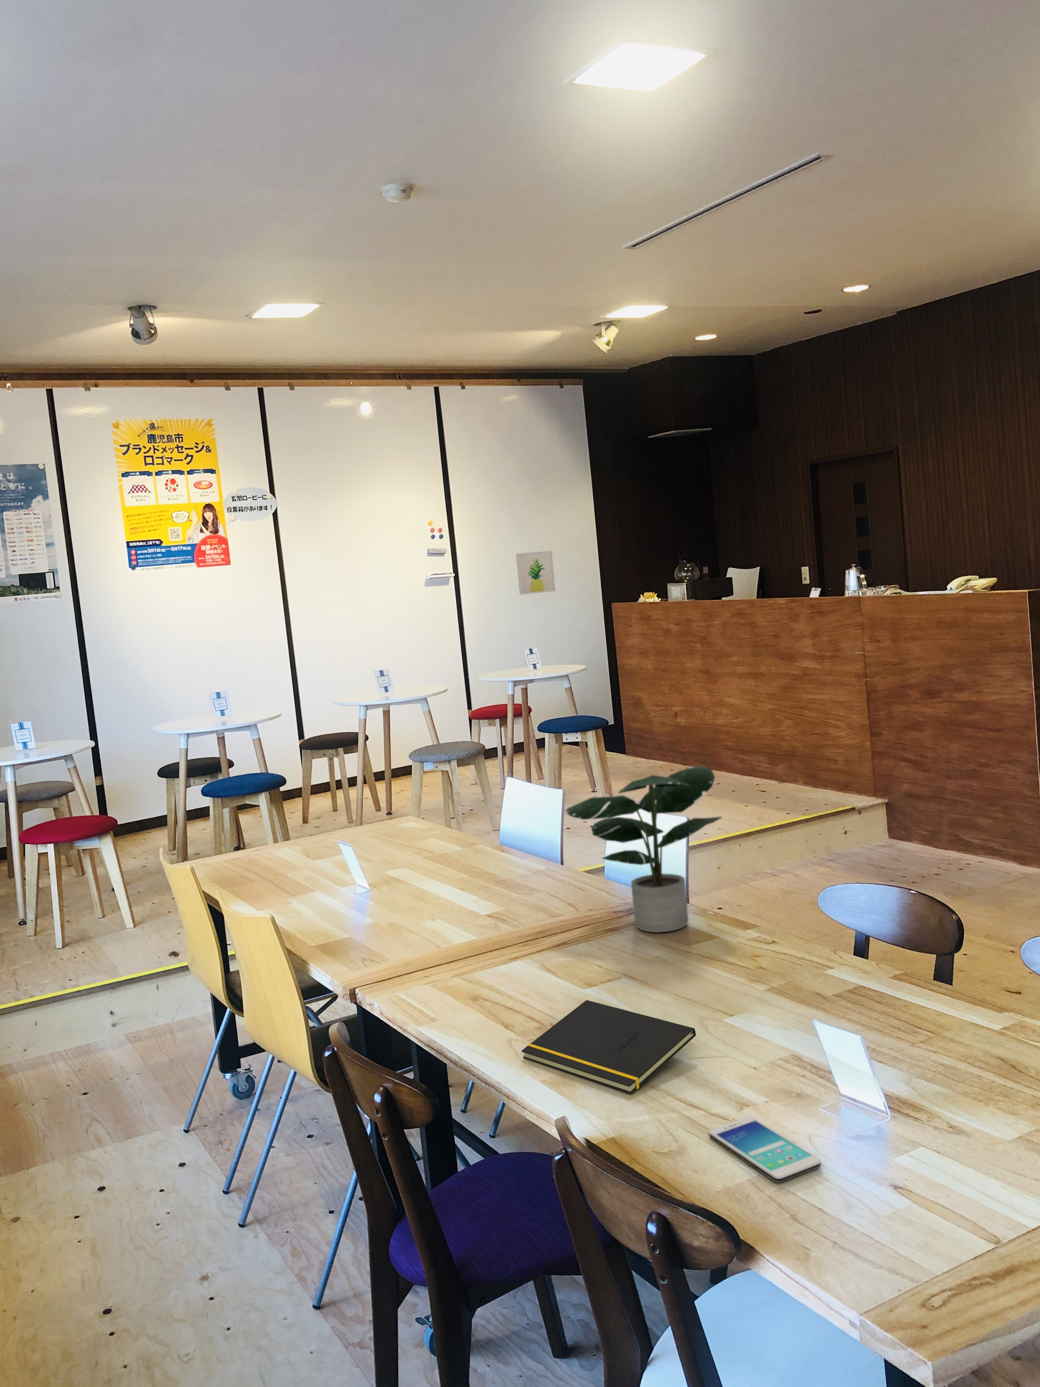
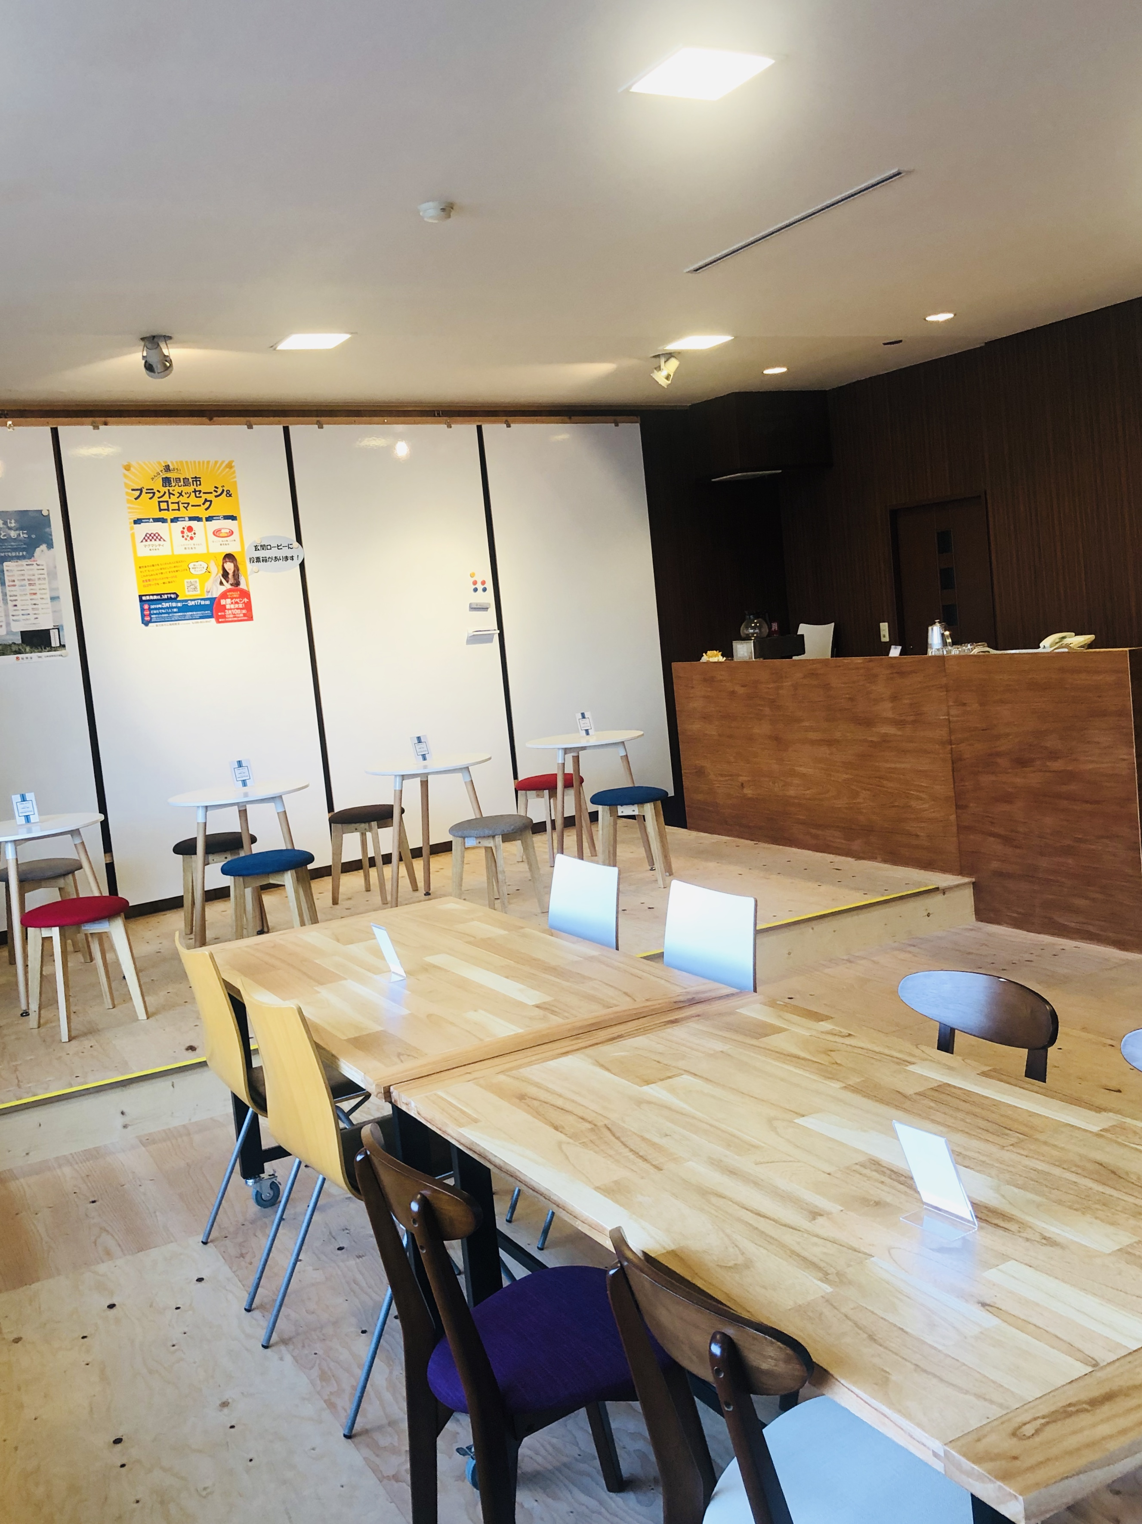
- smartphone [709,1116,822,1183]
- potted plant [565,766,723,933]
- notepad [521,1000,696,1094]
- wall art [516,550,556,595]
